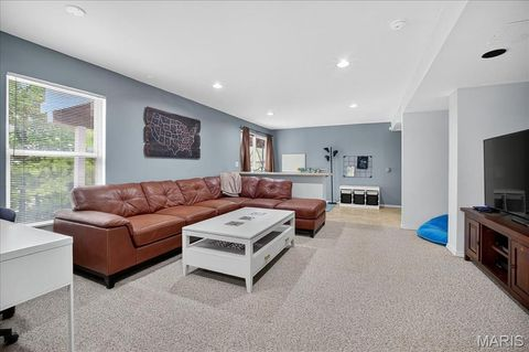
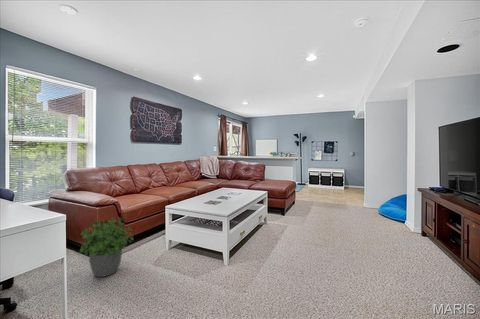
+ potted plant [78,216,134,278]
